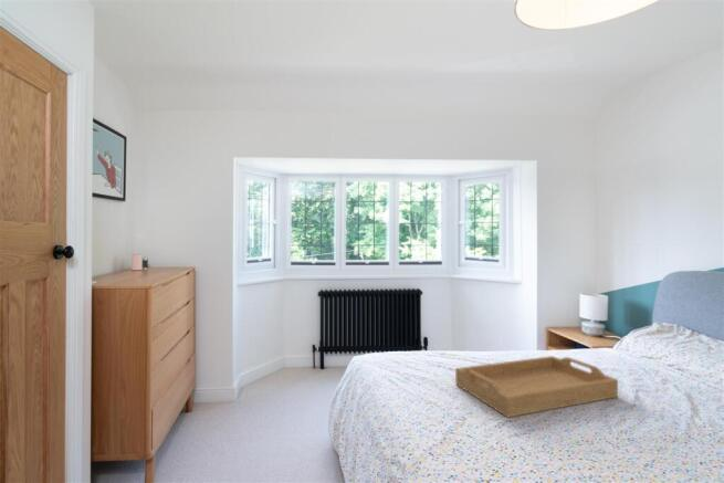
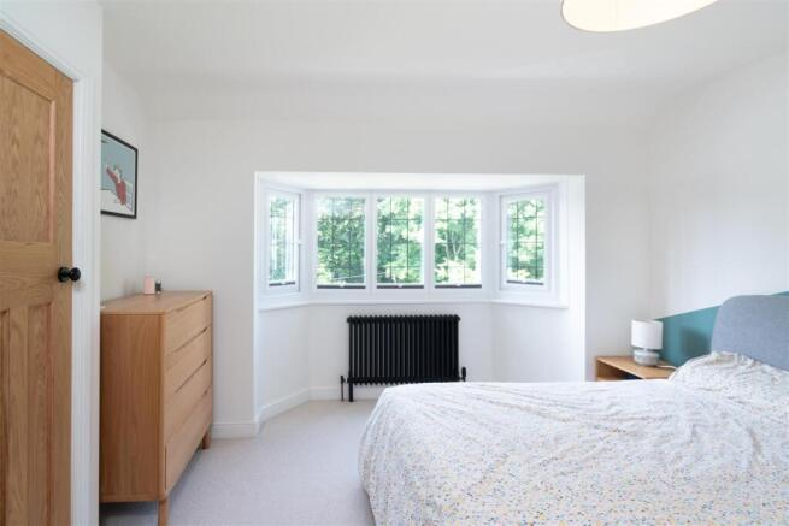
- serving tray [454,355,619,419]
